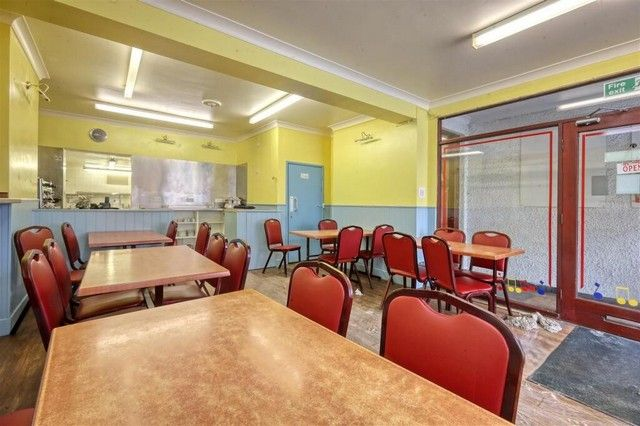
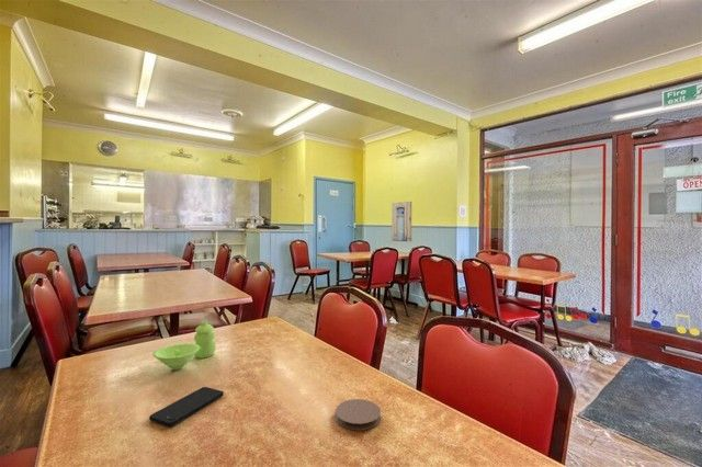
+ smartphone [148,386,225,428]
+ wall art [390,201,412,242]
+ condiment set [151,320,217,372]
+ coaster [335,398,382,431]
